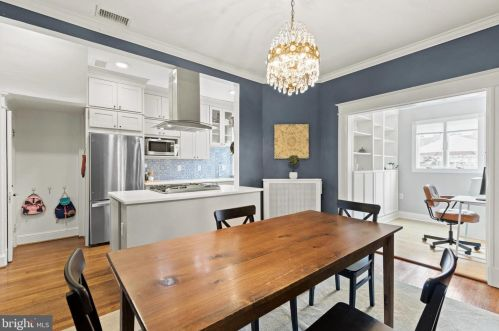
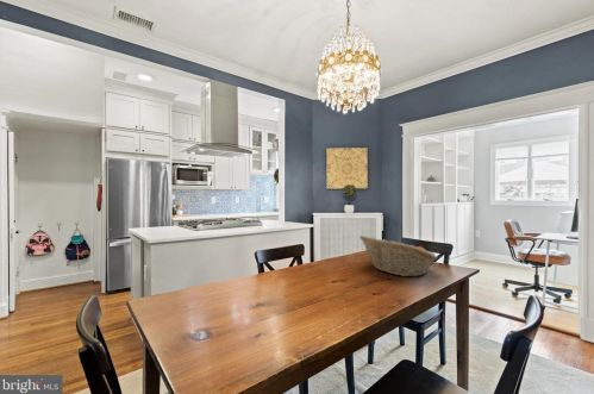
+ fruit basket [358,234,439,277]
